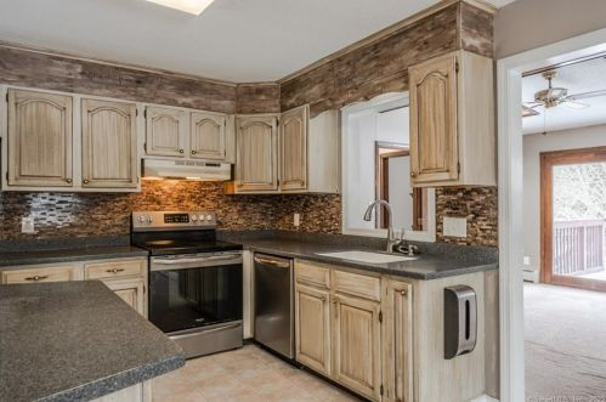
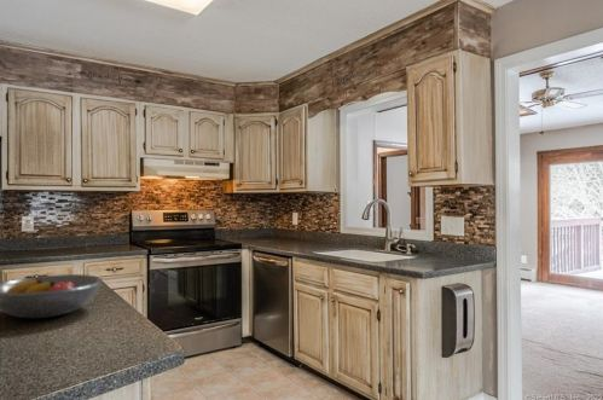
+ fruit bowl [0,273,104,319]
